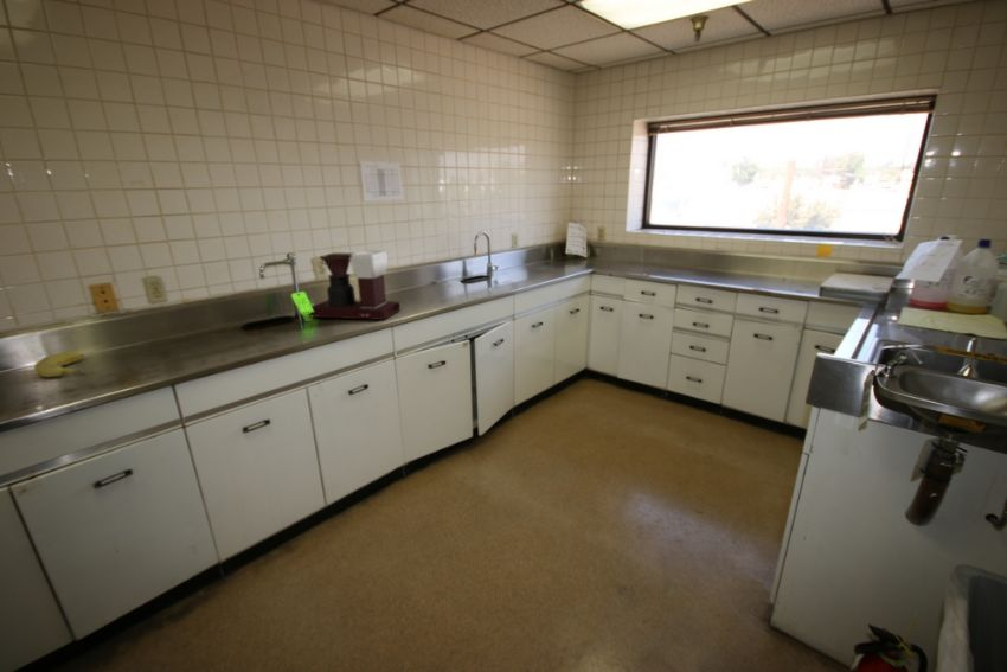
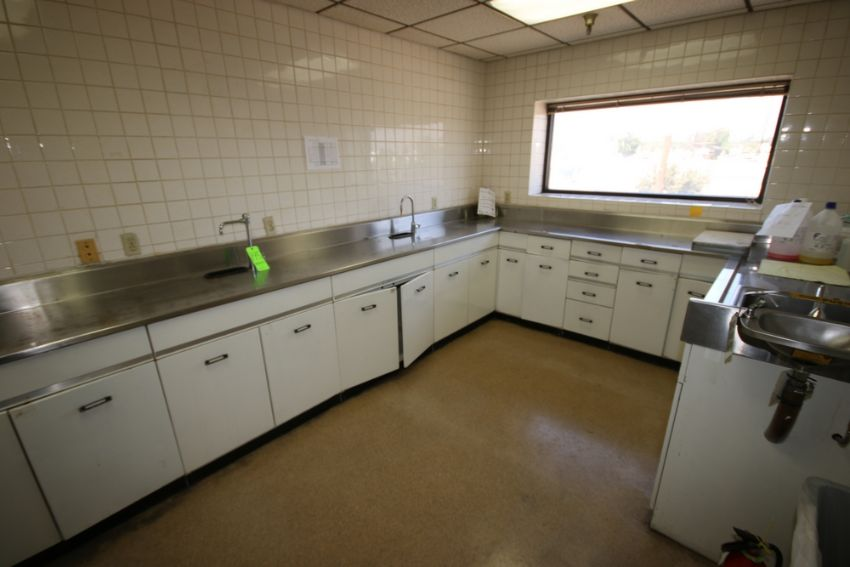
- fruit [33,351,85,378]
- coffee maker [308,250,402,322]
